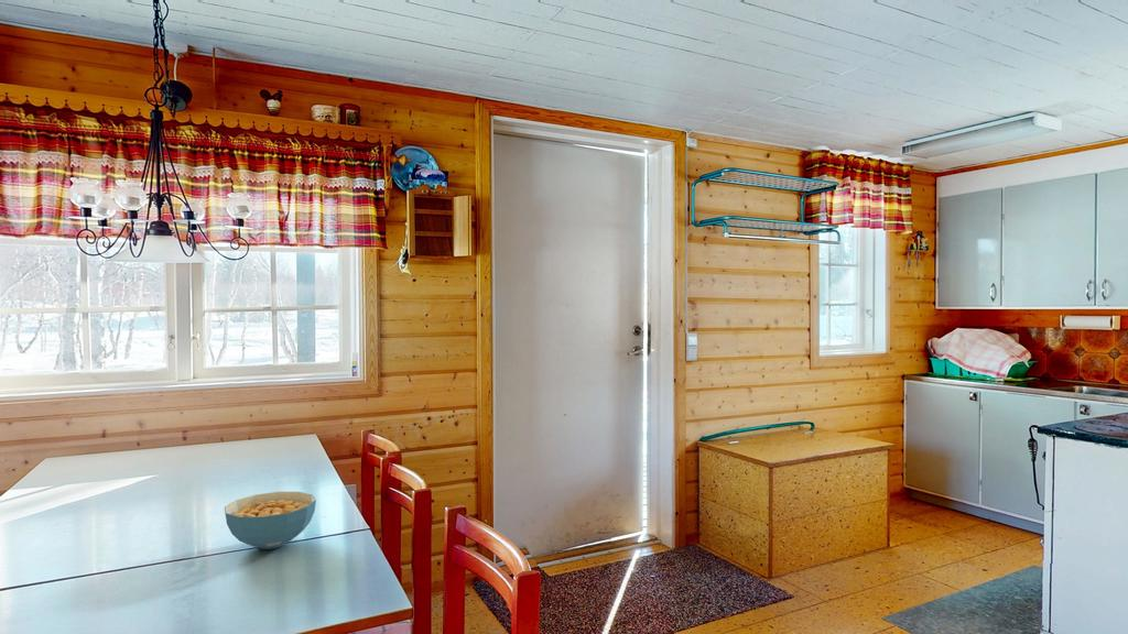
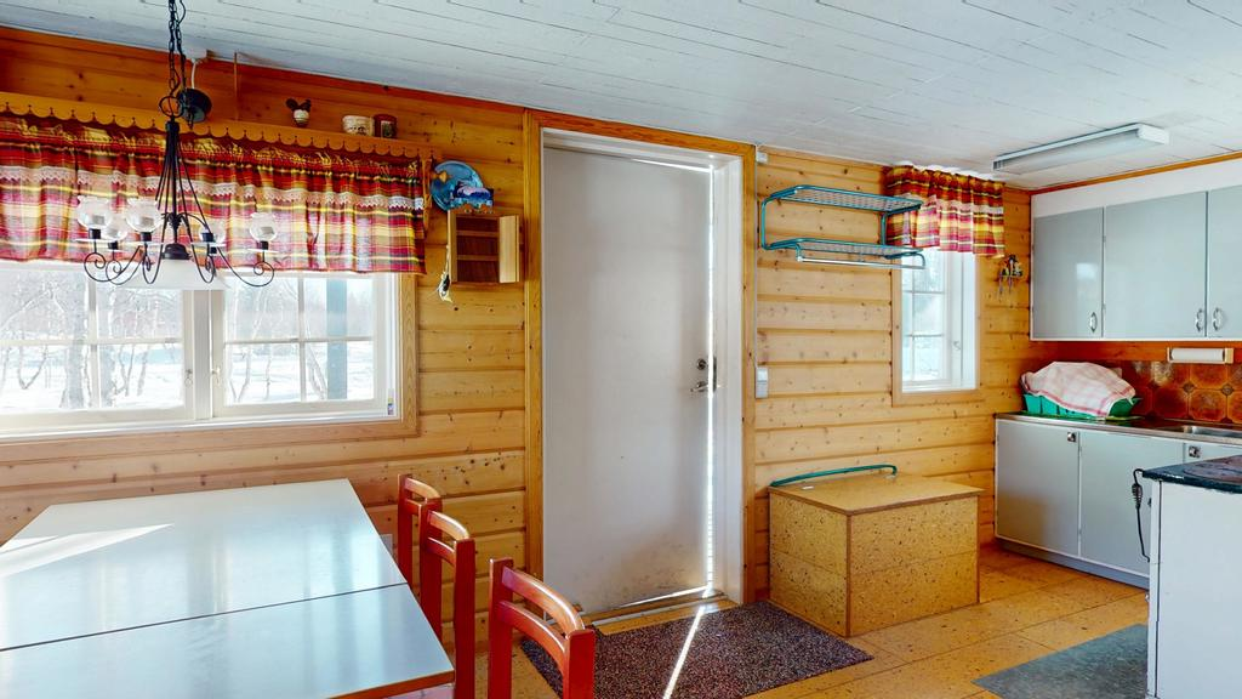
- cereal bowl [224,491,317,550]
